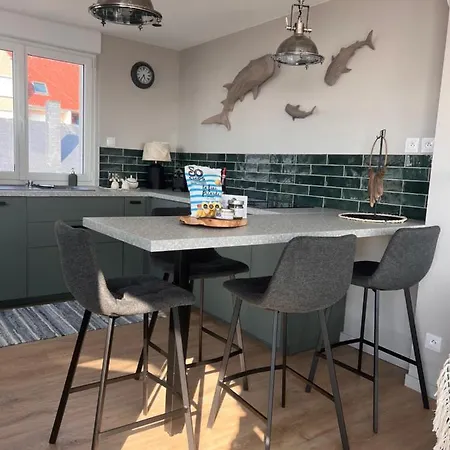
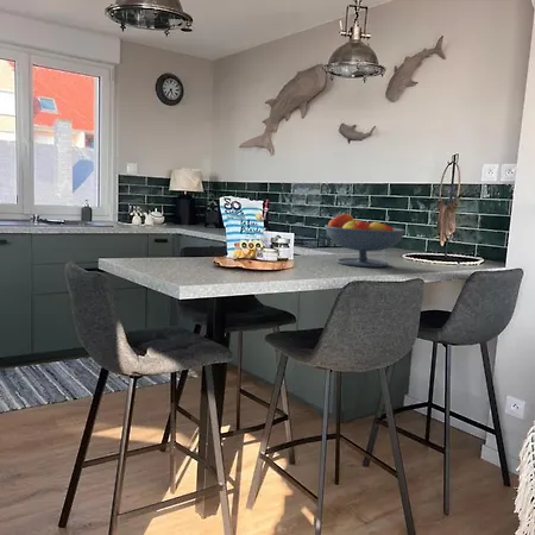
+ fruit bowl [323,212,407,269]
